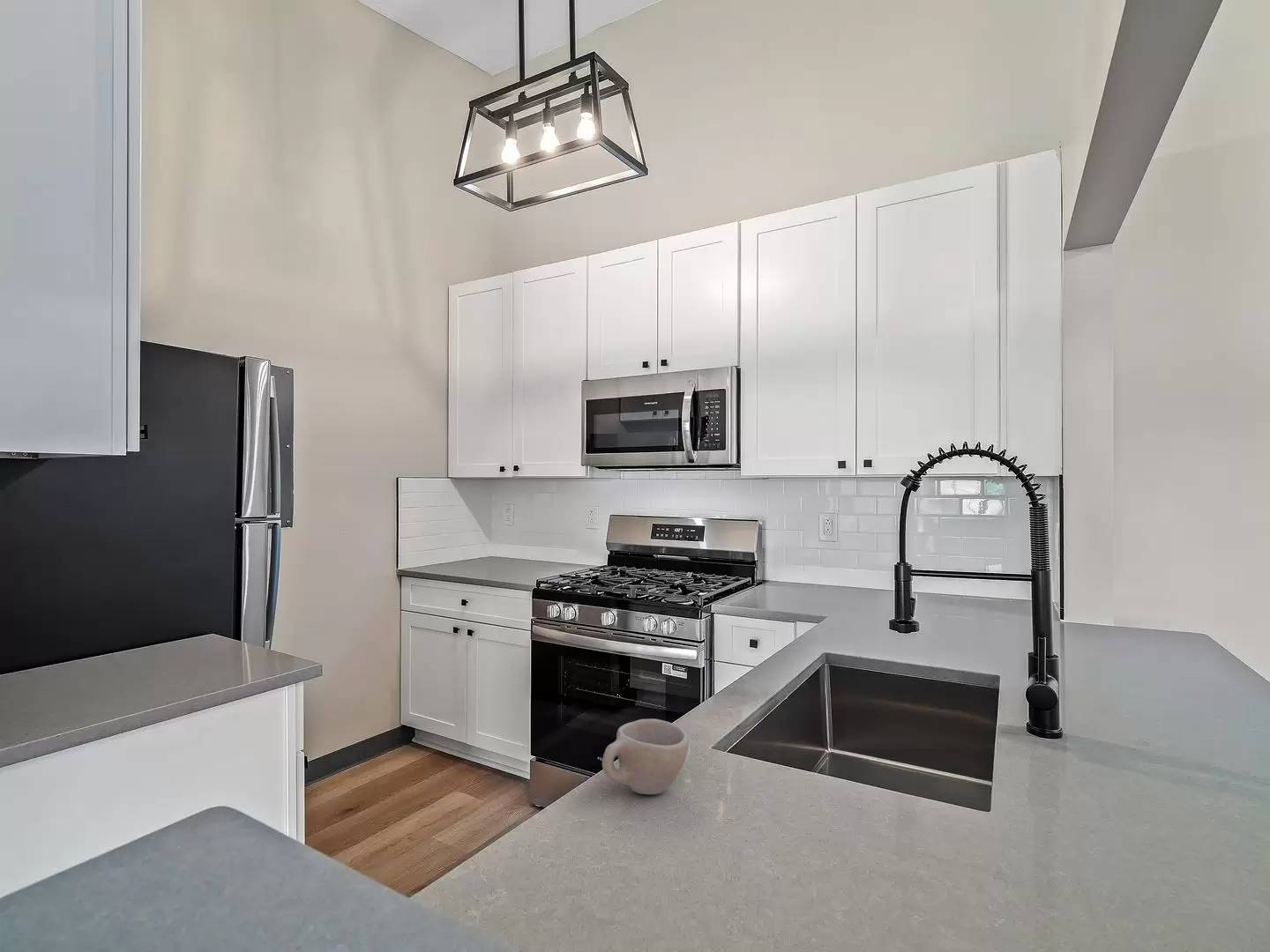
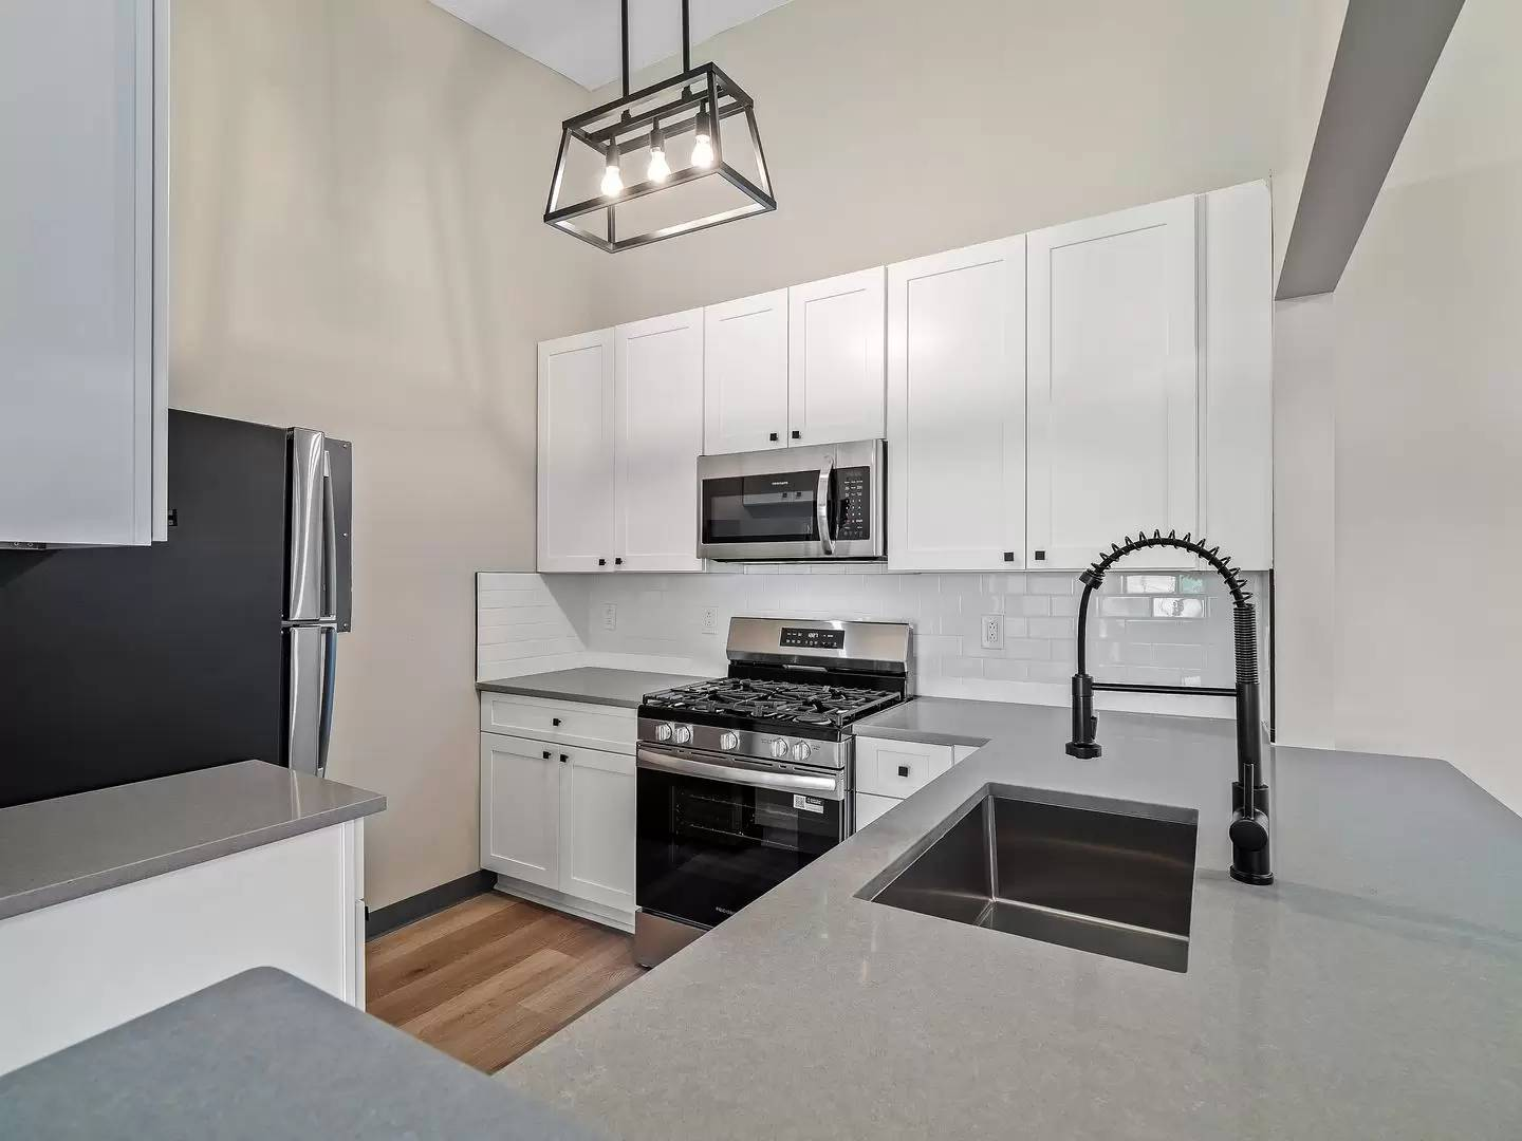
- cup [601,718,690,795]
